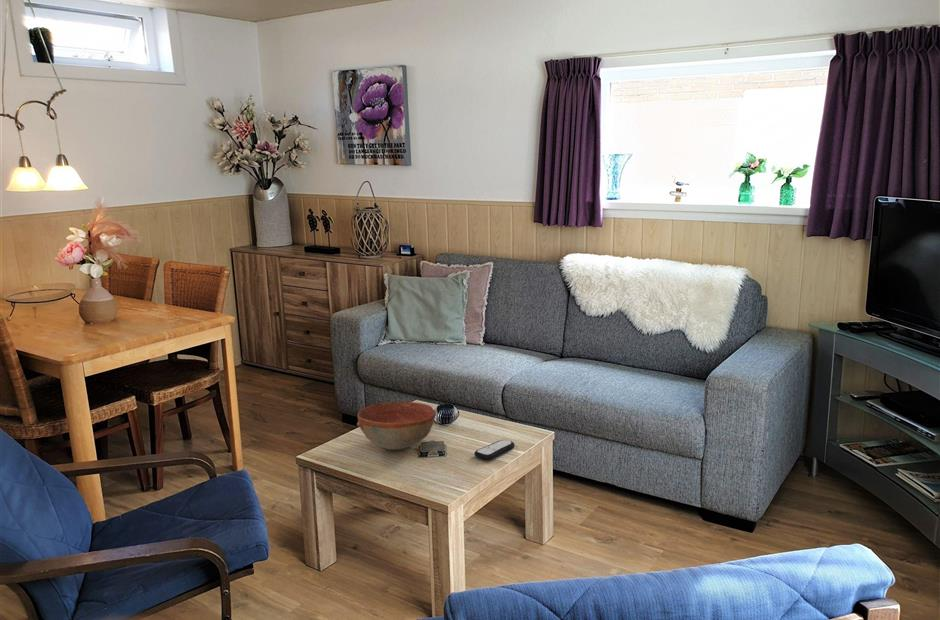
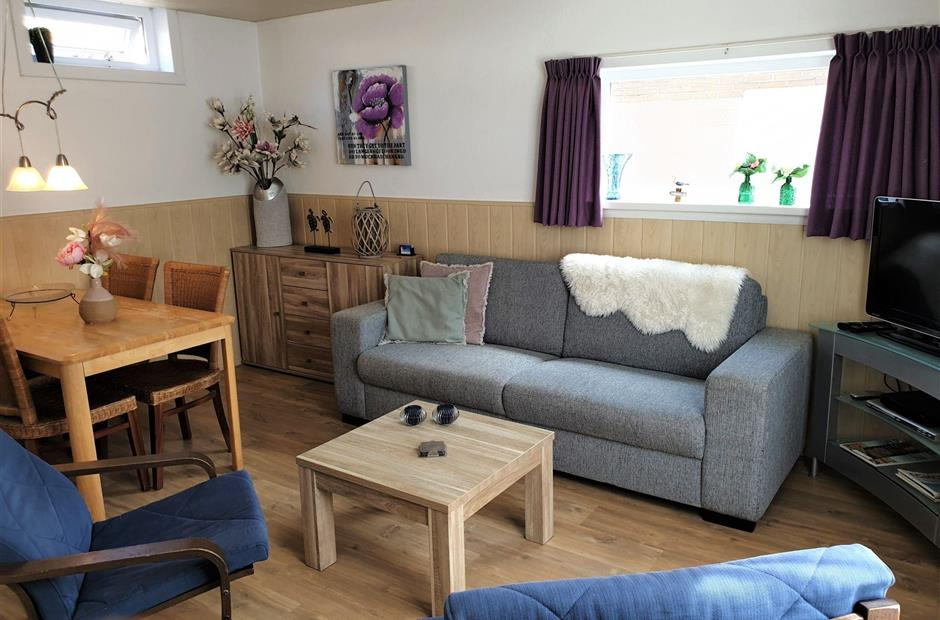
- remote control [473,439,515,461]
- bowl [356,401,437,451]
